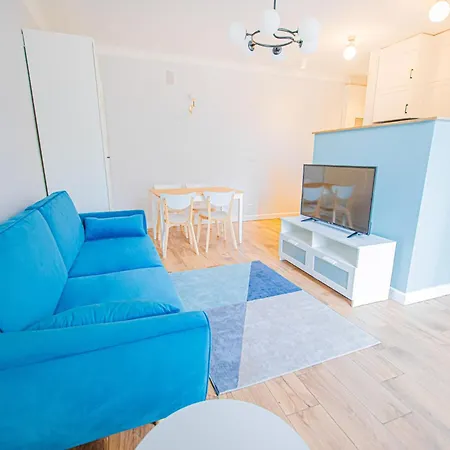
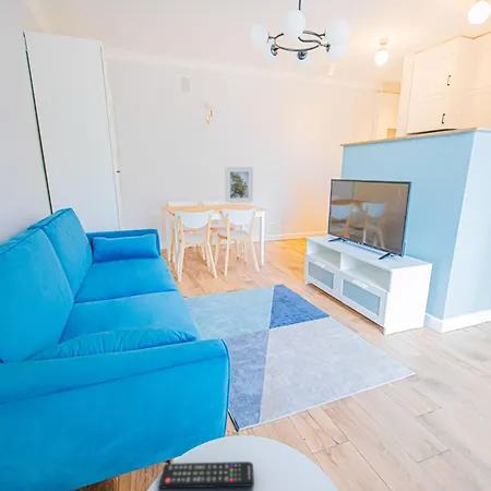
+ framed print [225,166,254,204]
+ remote control [158,460,255,490]
